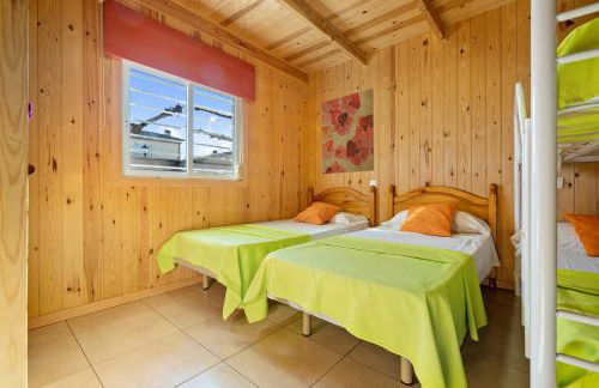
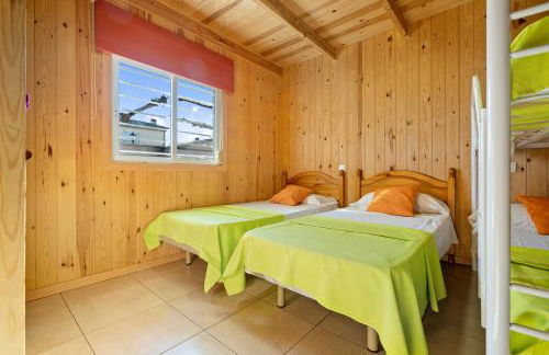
- wall art [321,87,375,175]
